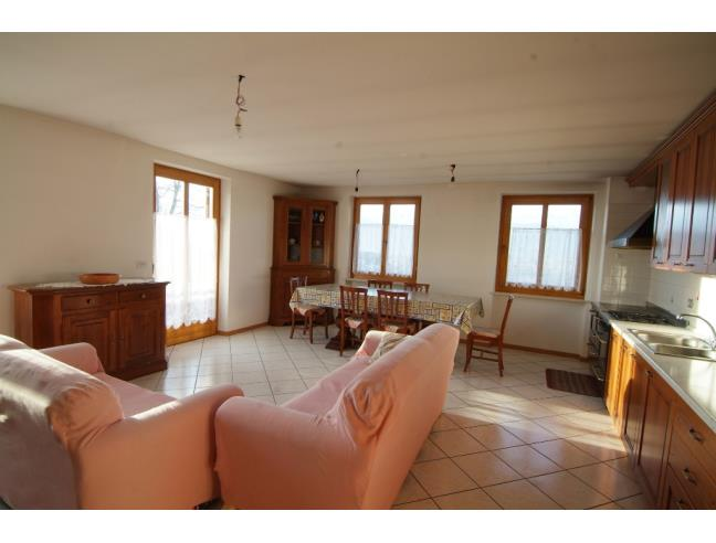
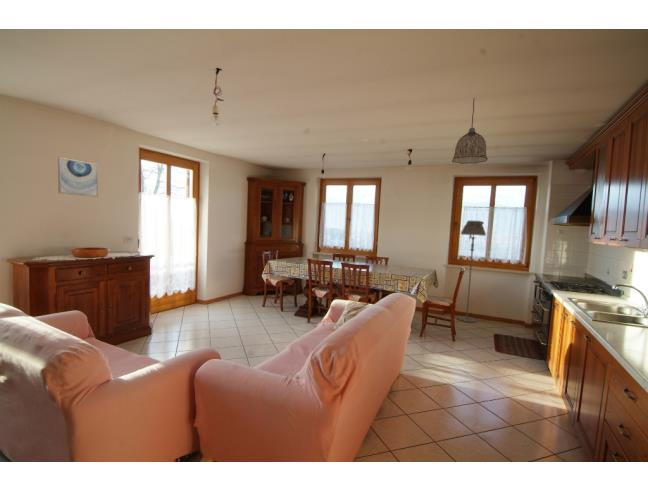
+ wall art [57,157,99,198]
+ pendant lamp [451,97,489,165]
+ floor lamp [456,219,487,324]
